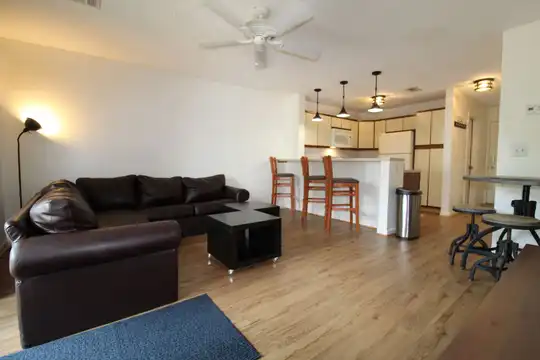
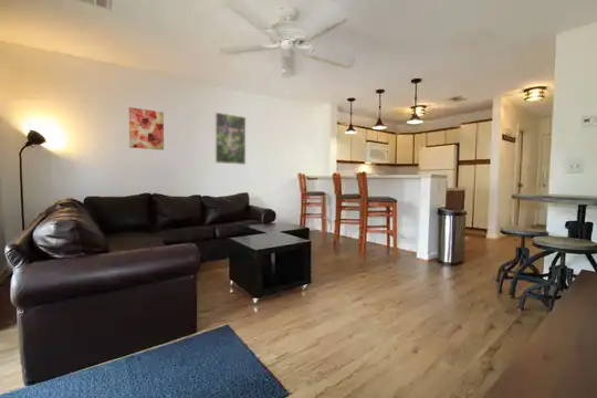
+ wall art [128,106,165,151]
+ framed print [213,112,247,166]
